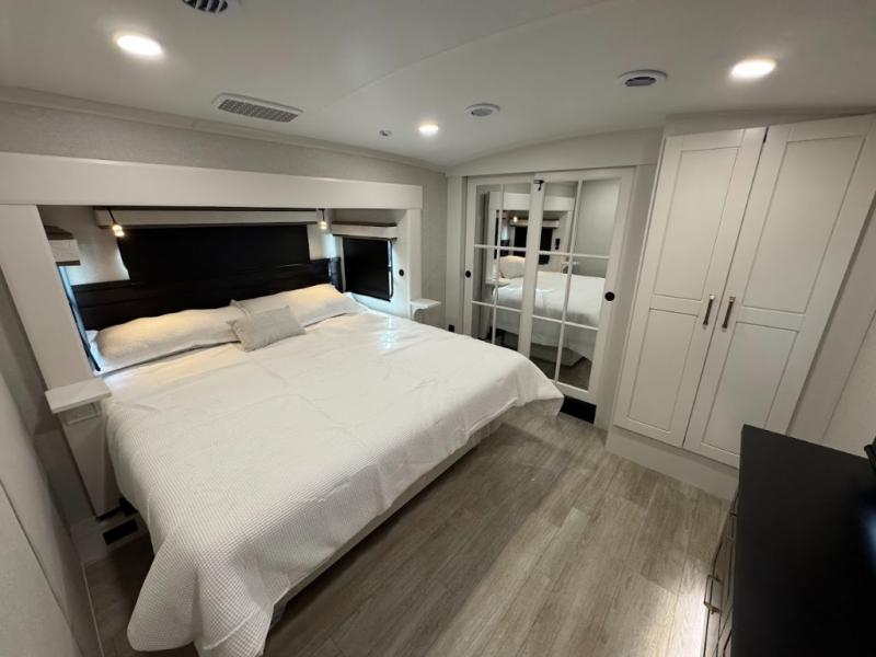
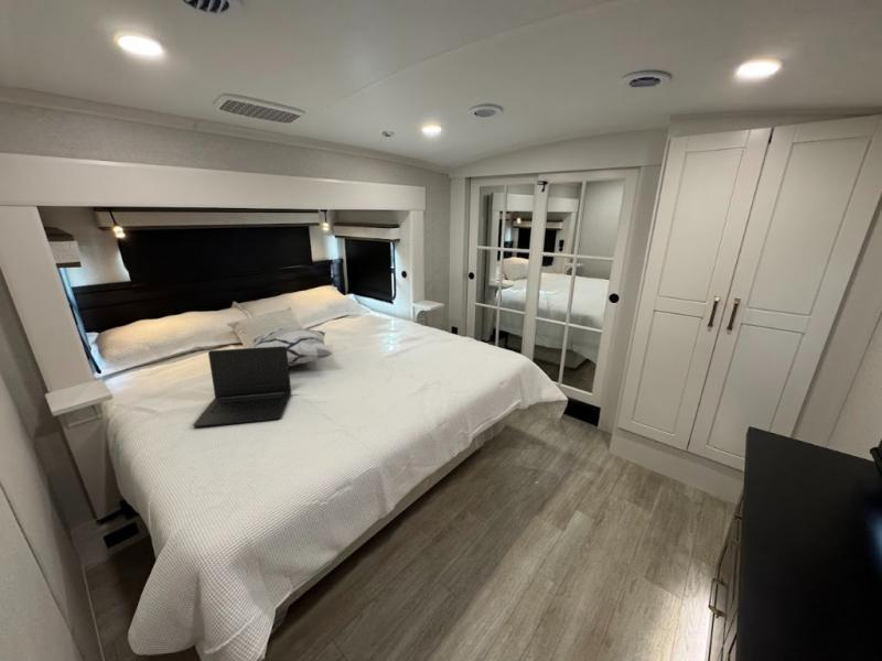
+ laptop [192,346,292,429]
+ decorative pillow [251,327,334,367]
